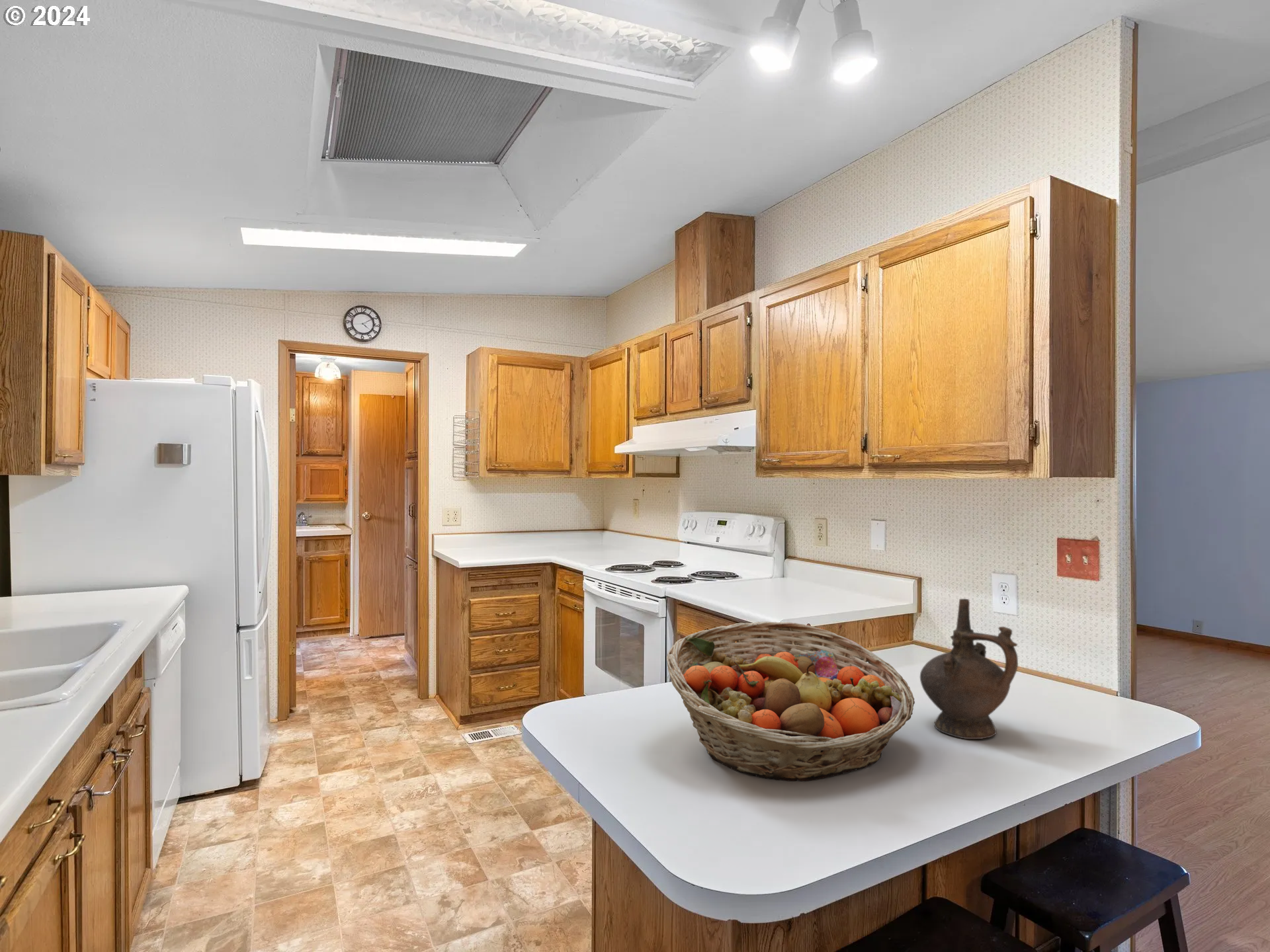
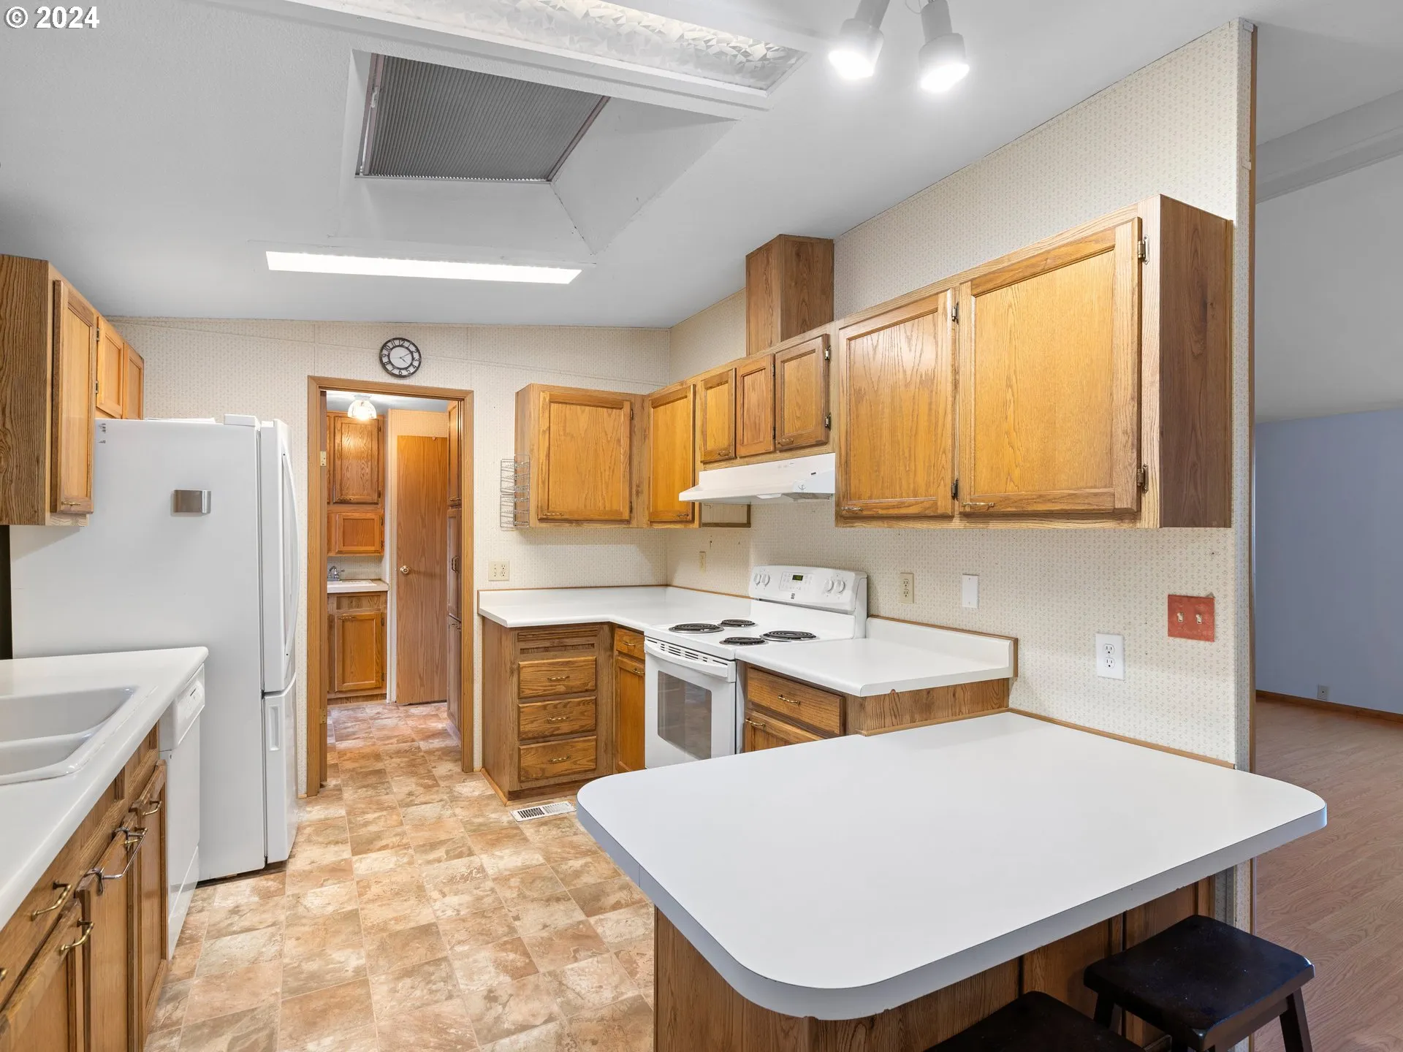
- ceremonial vessel [919,598,1019,740]
- fruit basket [666,621,915,781]
